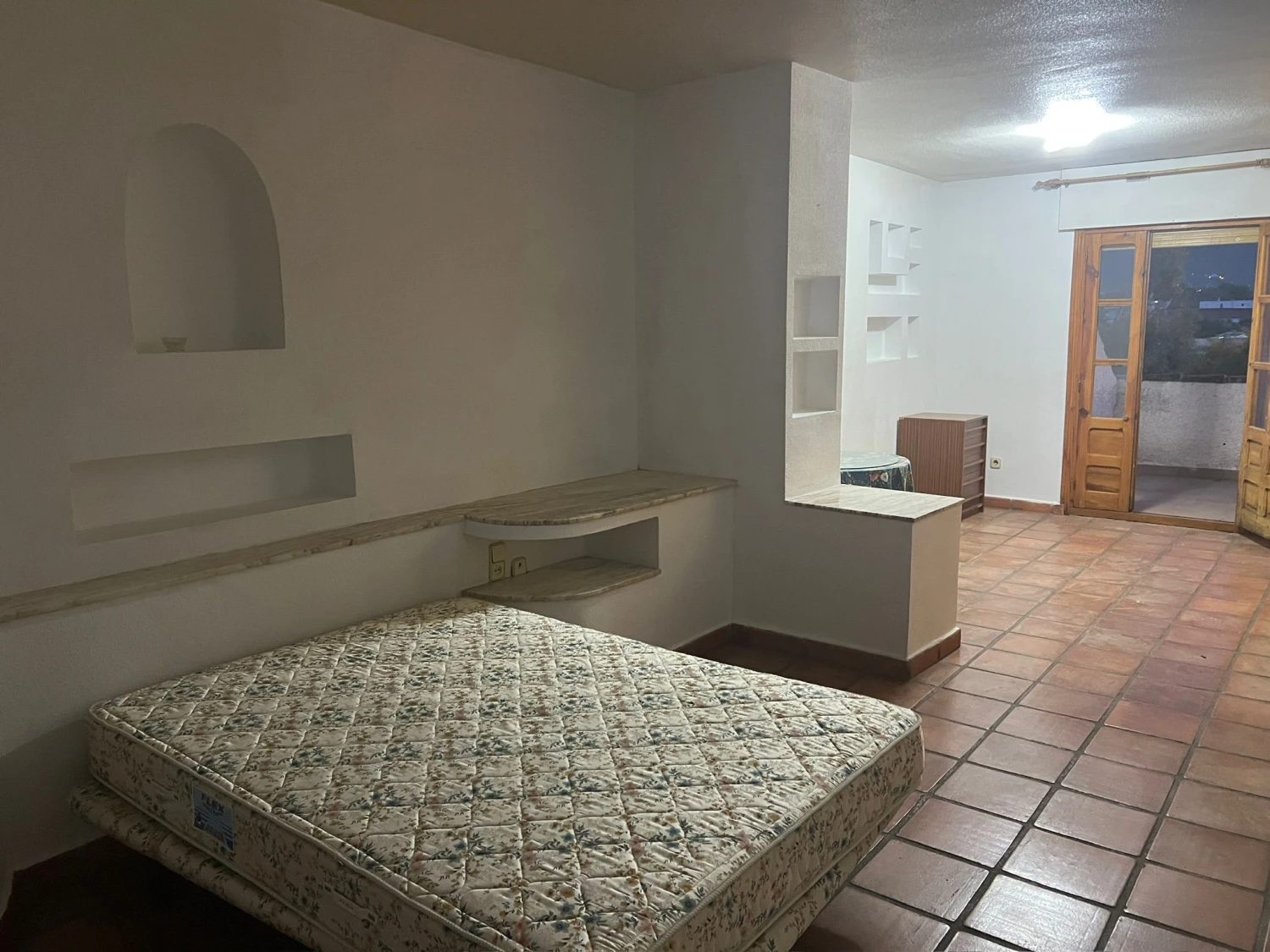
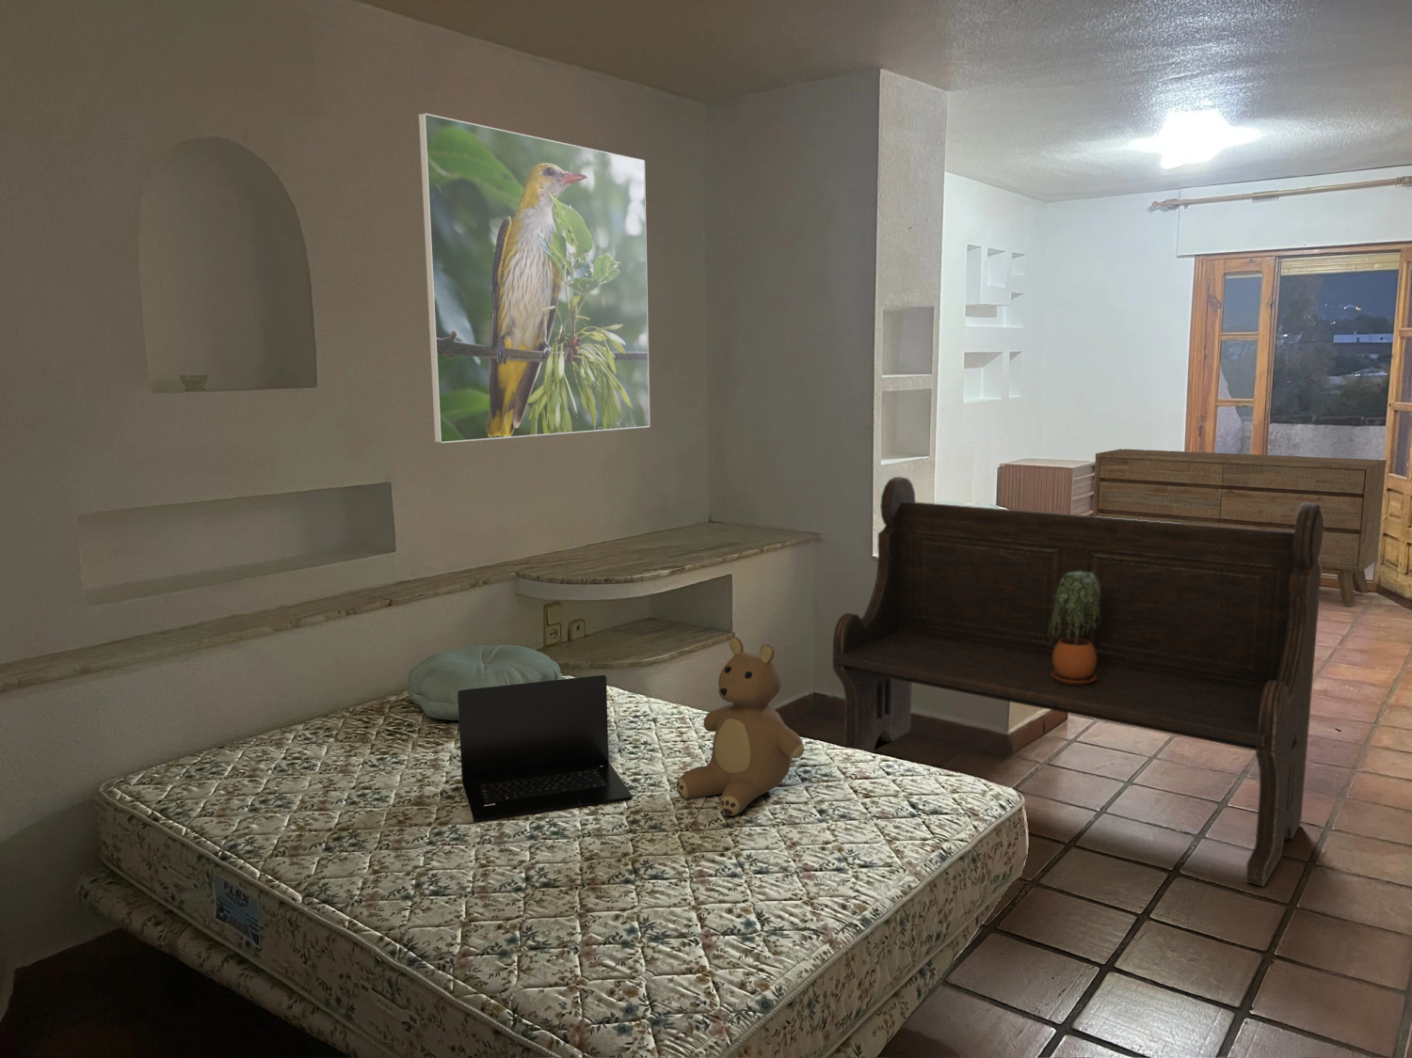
+ teddy bear [675,636,805,817]
+ dresser [1092,448,1386,606]
+ potted plant [1047,571,1102,686]
+ laptop [457,675,634,822]
+ bench [832,476,1323,888]
+ pillow [407,643,564,721]
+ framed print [417,112,650,443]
